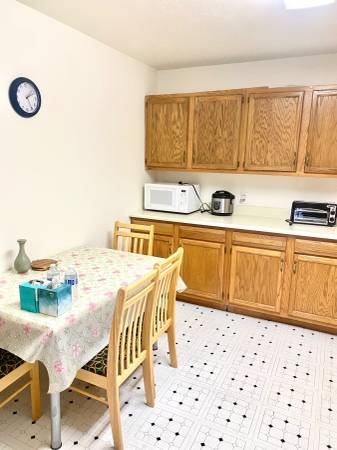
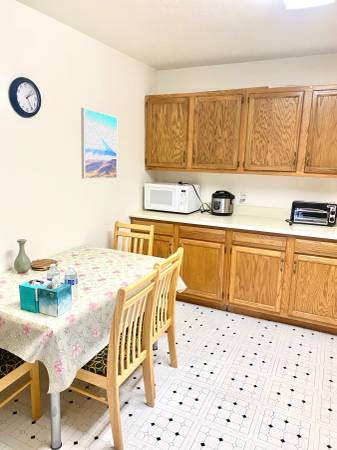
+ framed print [80,107,119,180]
